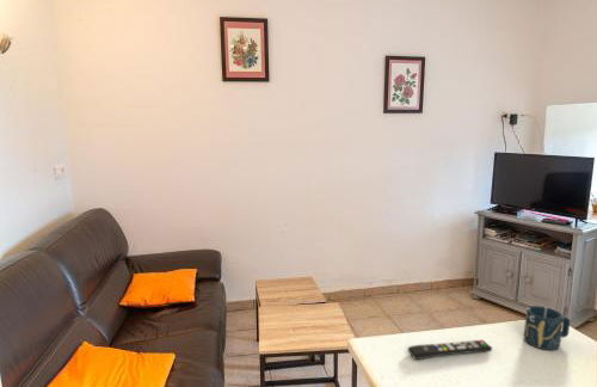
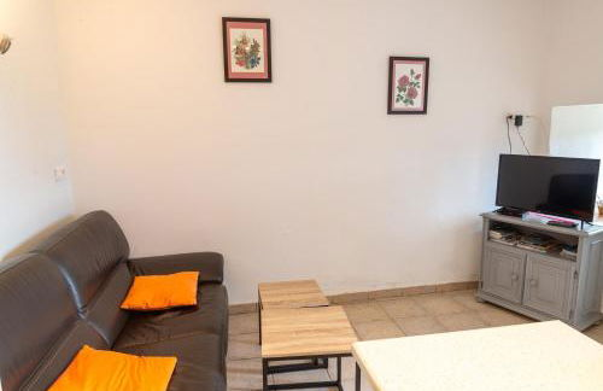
- cup [523,305,571,351]
- remote control [407,339,493,361]
